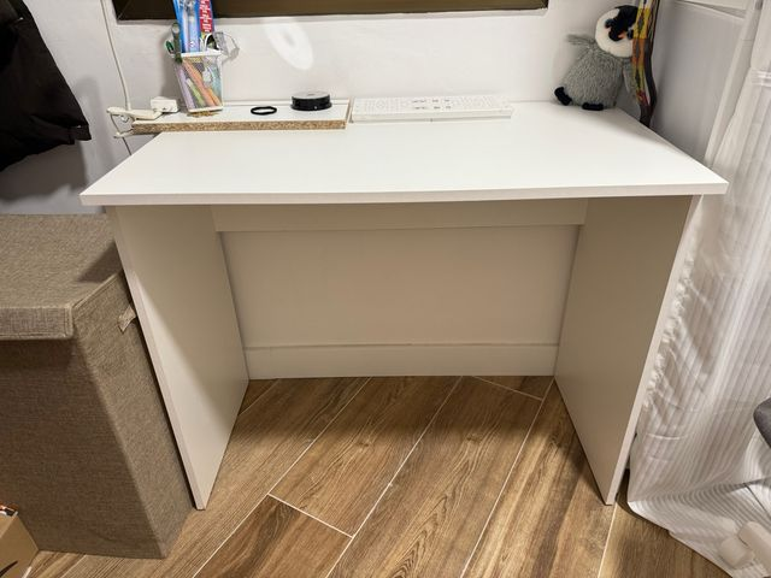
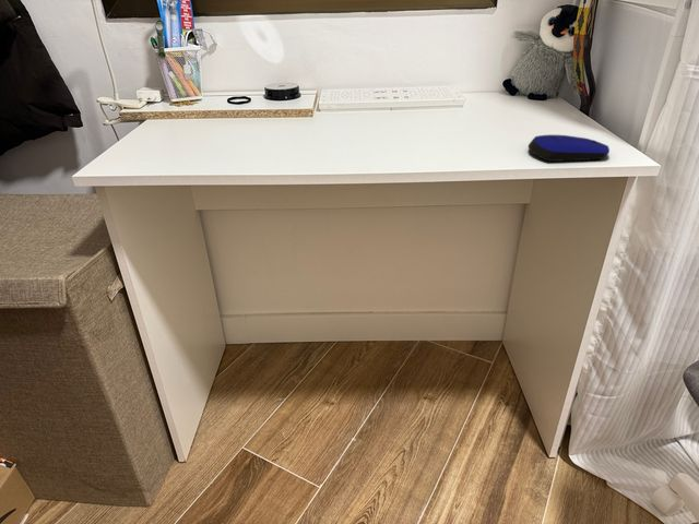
+ computer mouse [528,134,611,163]
